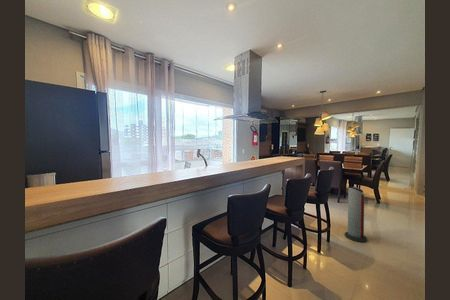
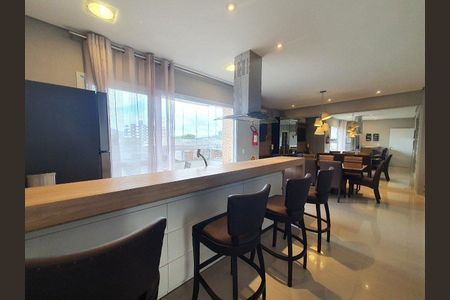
- air purifier [344,186,368,243]
